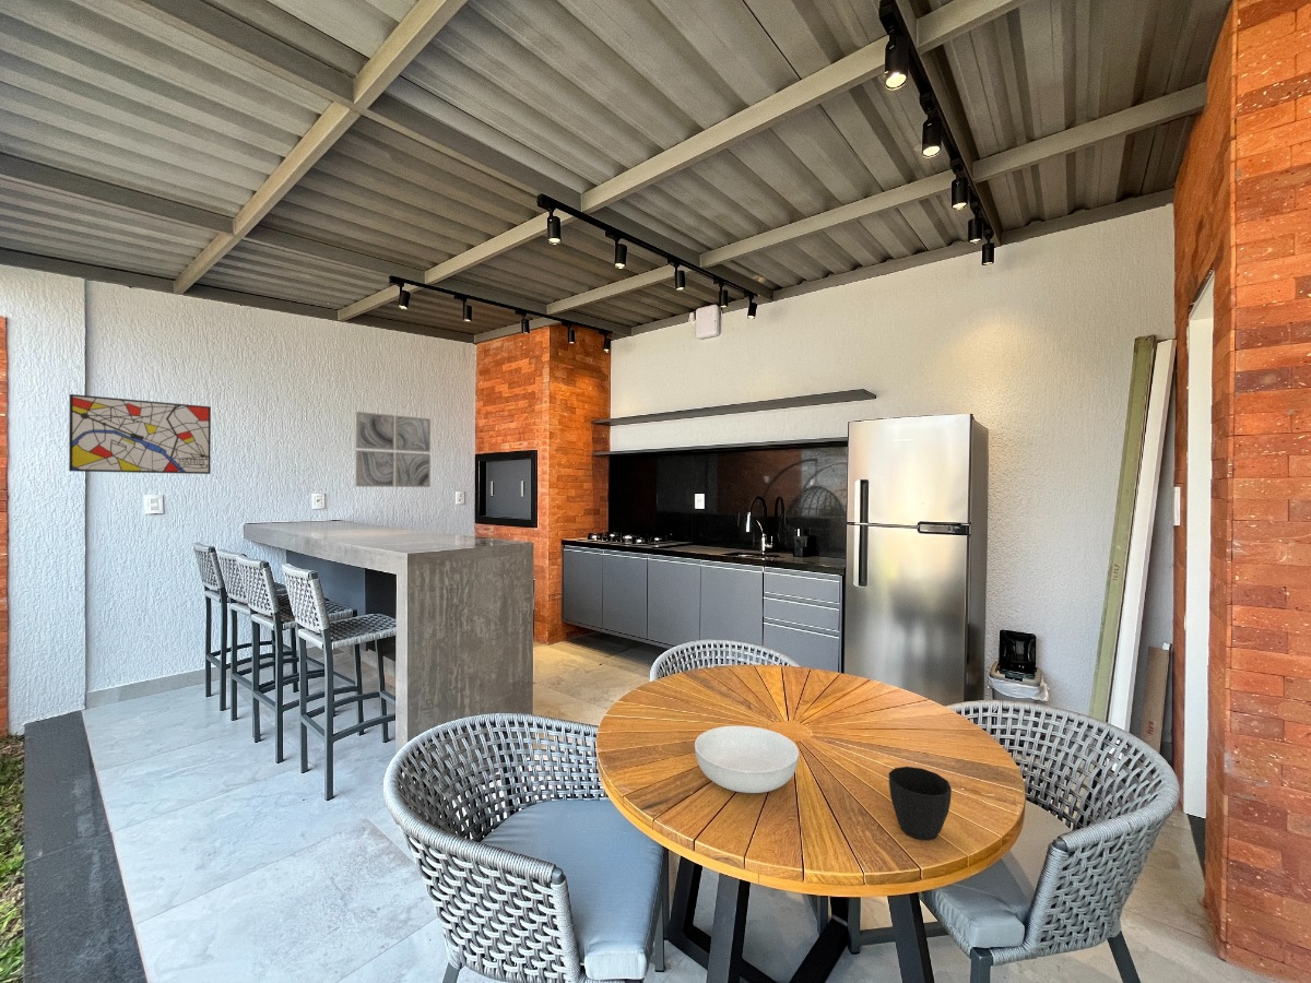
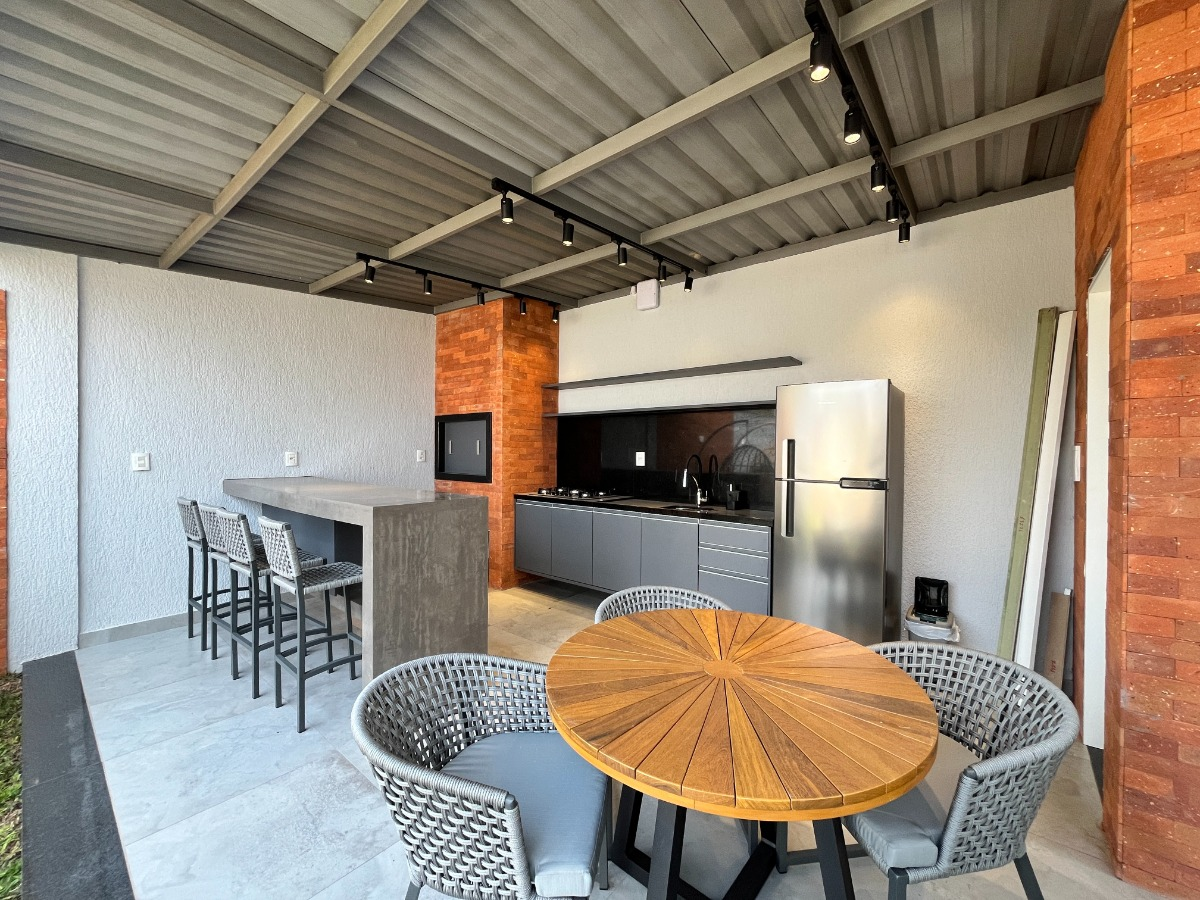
- cup [888,766,953,842]
- wall art [68,393,212,475]
- wall art [355,411,432,488]
- serving bowl [694,724,800,794]
